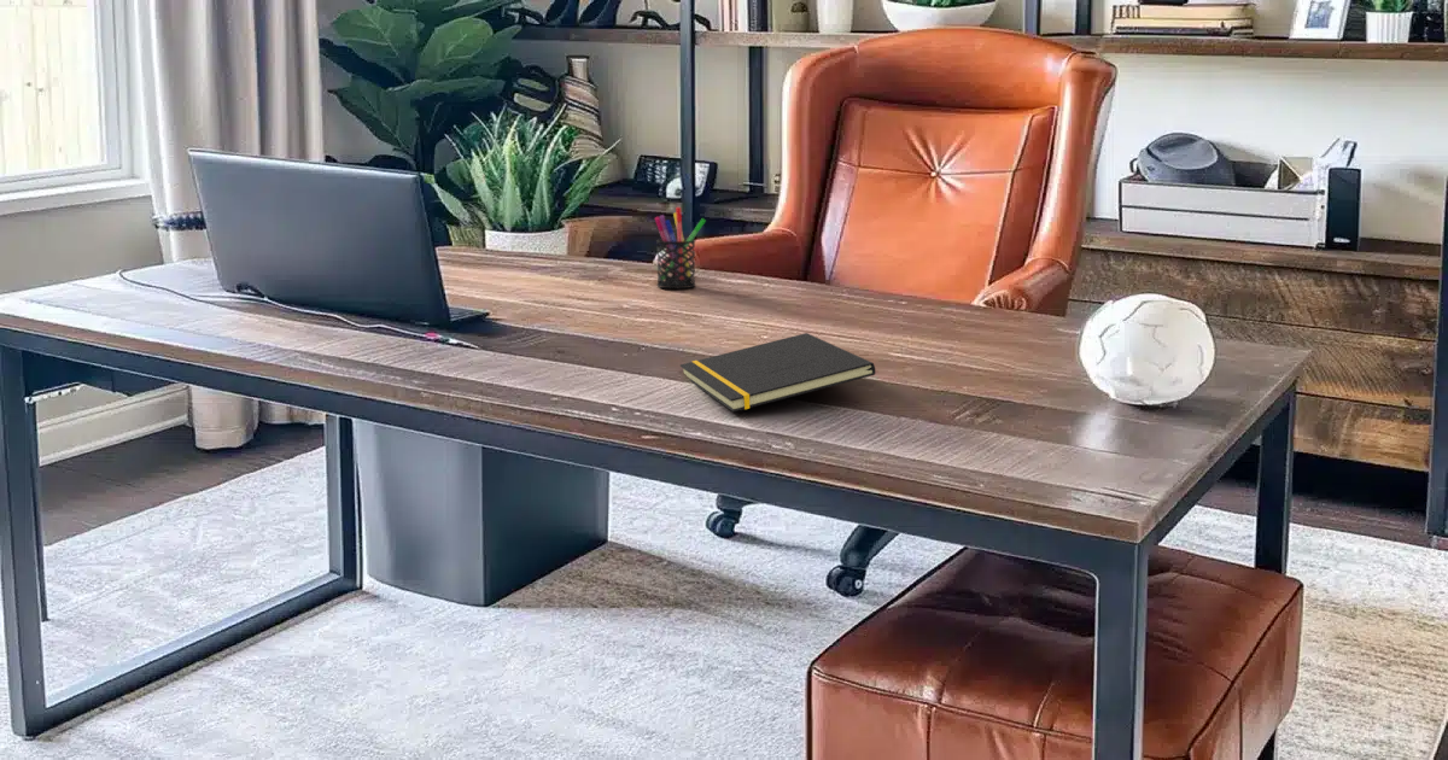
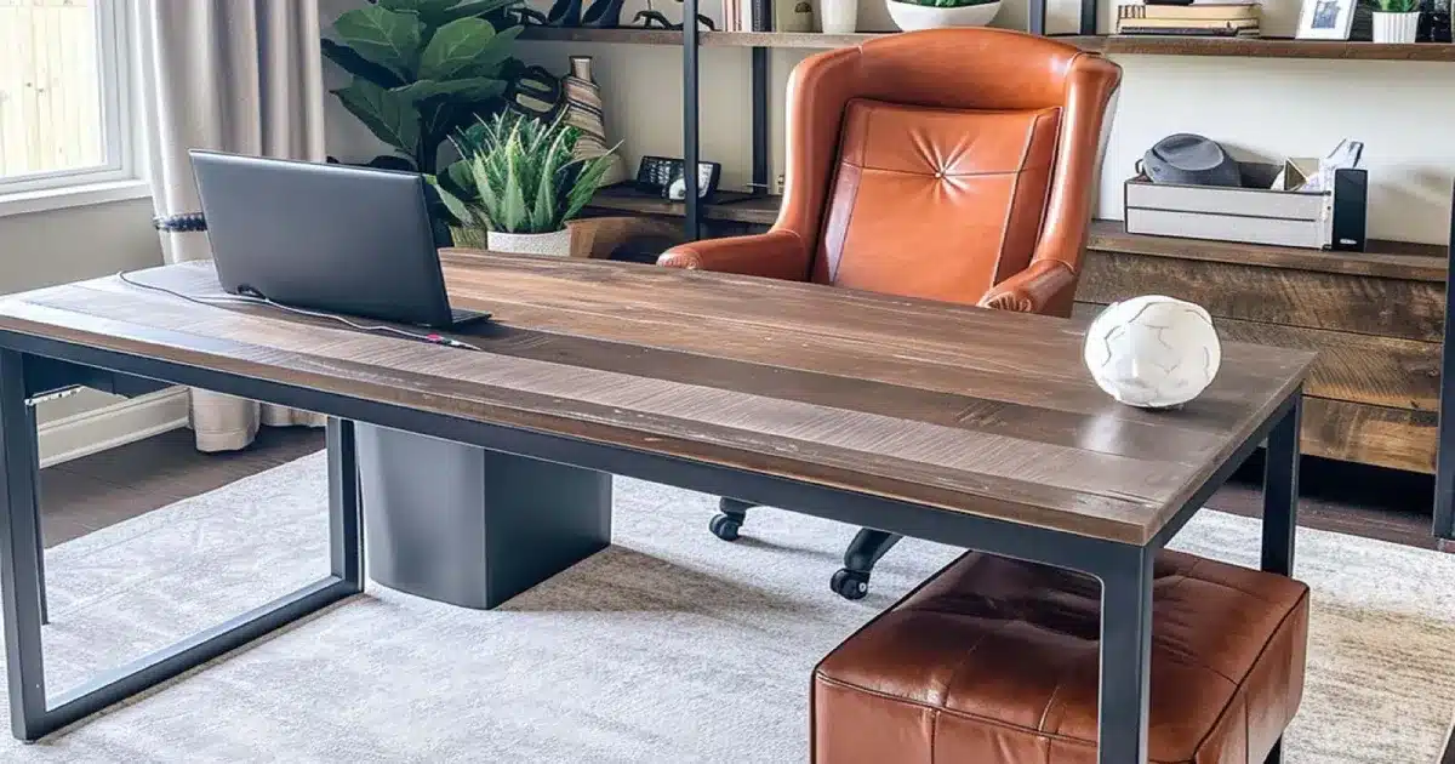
- pen holder [654,206,707,290]
- notepad [679,332,876,413]
